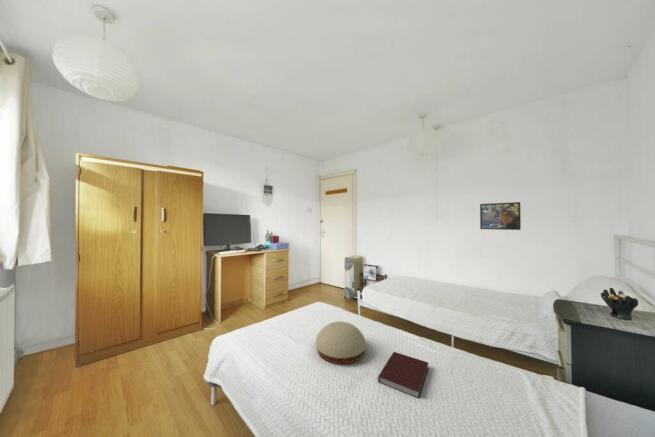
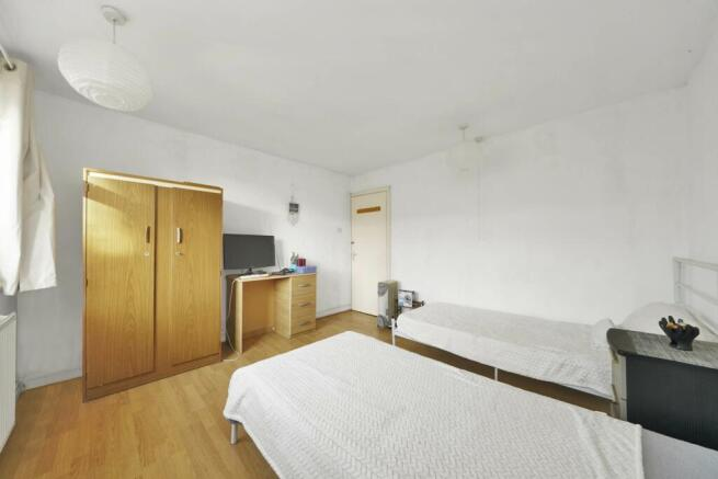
- notebook [377,351,430,400]
- cushion [314,320,367,365]
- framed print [479,201,522,231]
